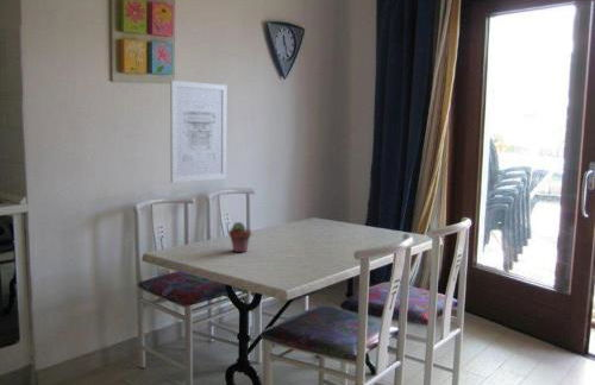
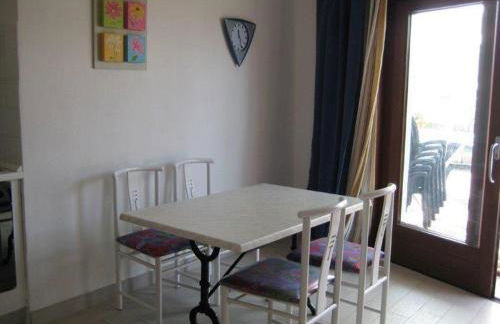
- wall art [169,80,228,184]
- potted succulent [227,221,252,253]
